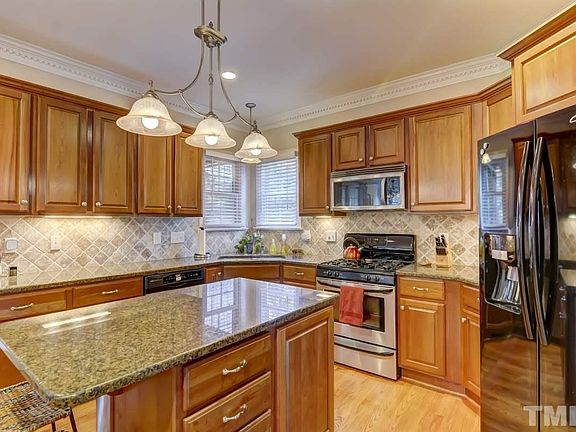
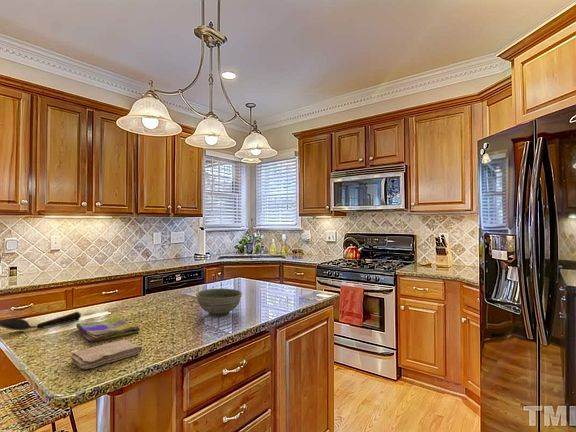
+ bowl [195,288,243,317]
+ dish towel [75,315,141,342]
+ spoon [0,311,82,331]
+ washcloth [69,339,143,370]
